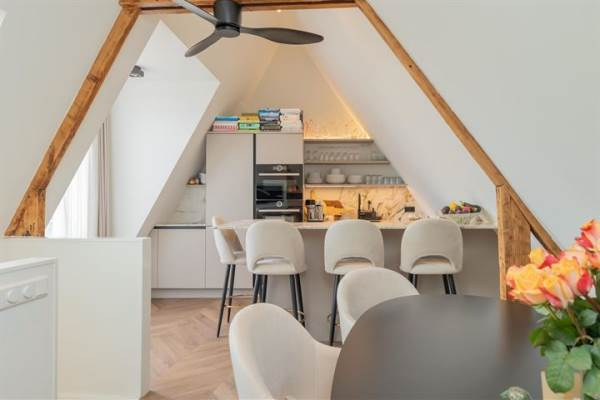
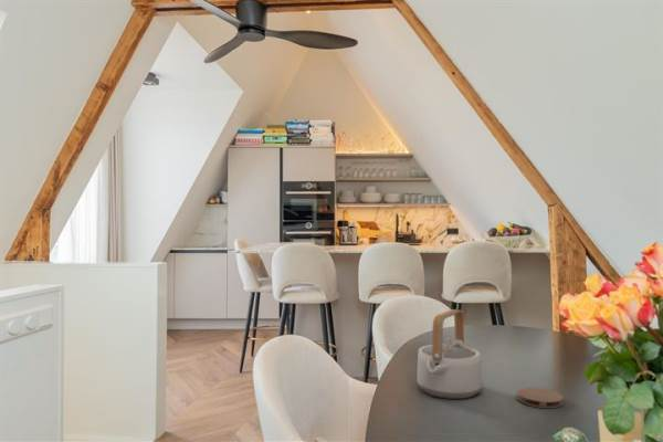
+ teapot [415,308,484,400]
+ coaster [516,387,565,409]
